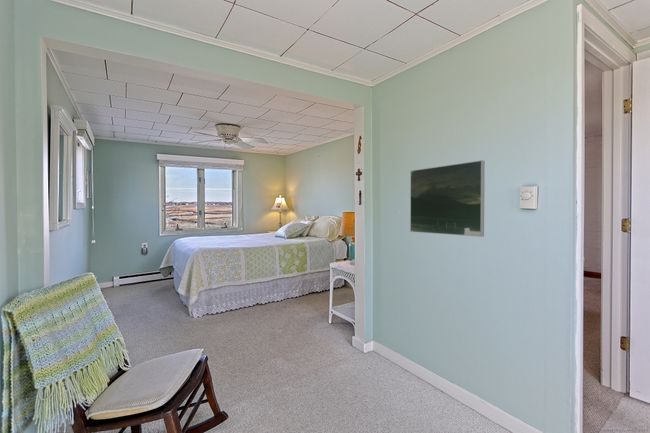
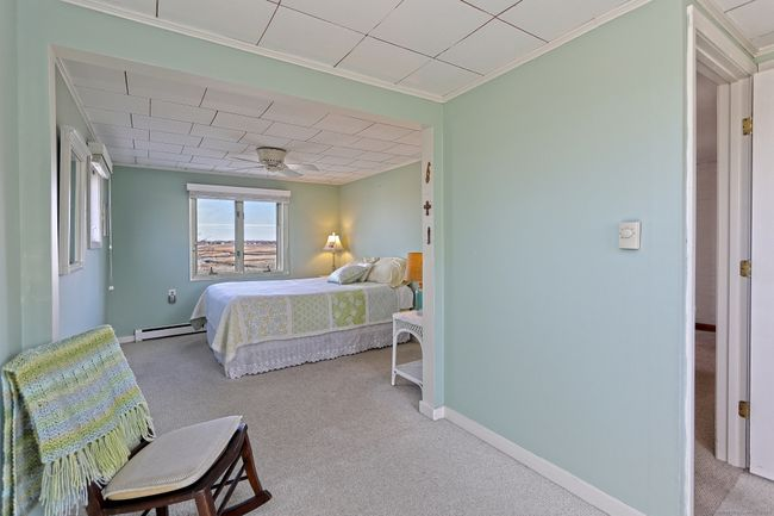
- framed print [409,159,486,238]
